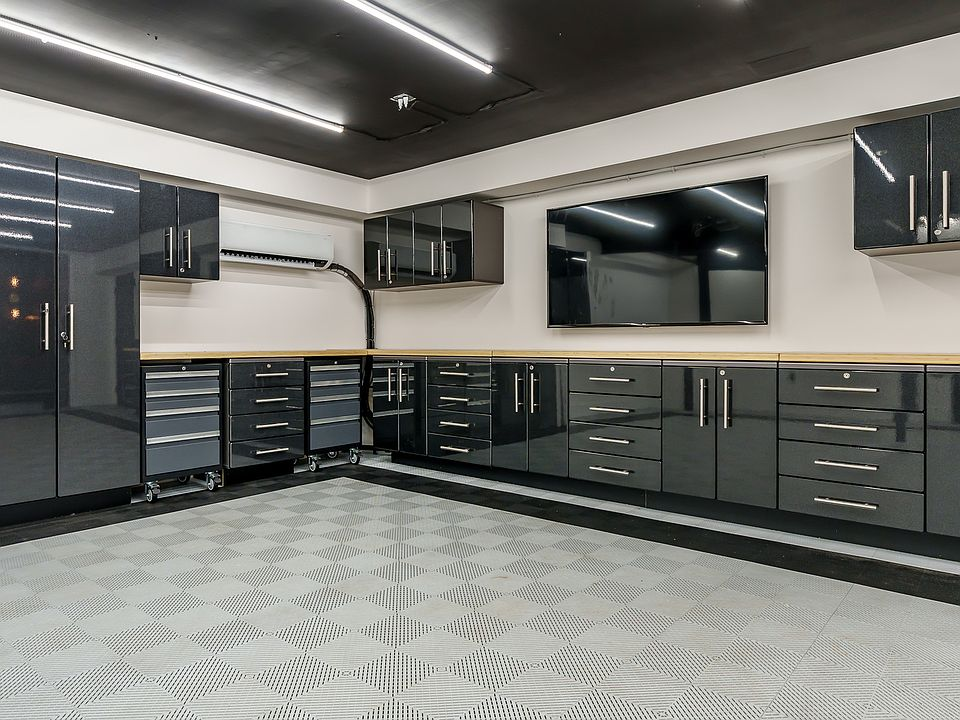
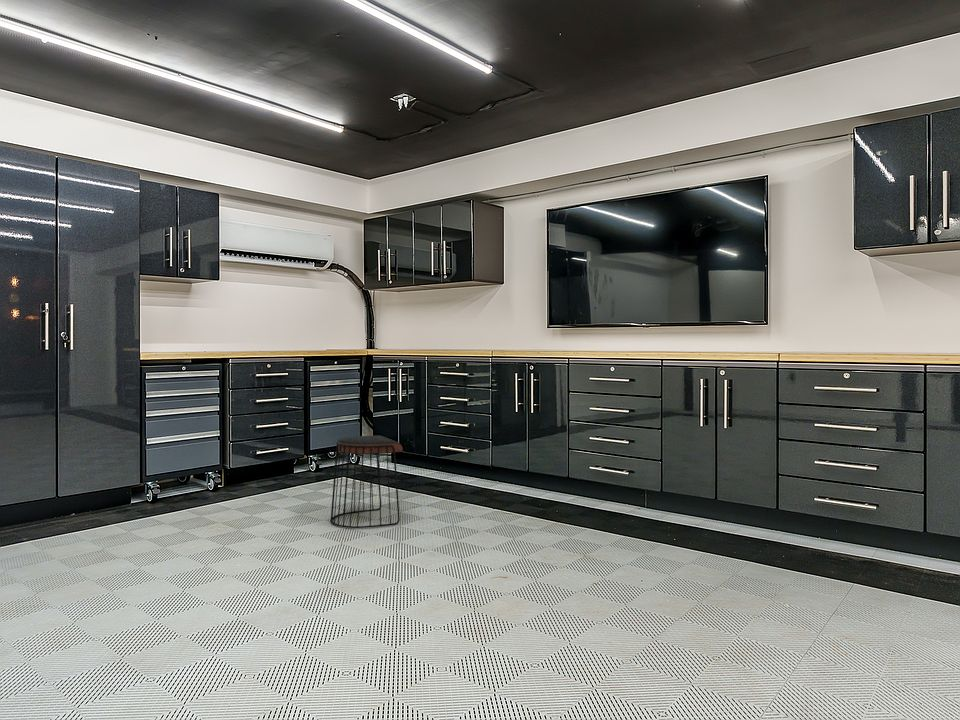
+ stool [329,435,404,529]
